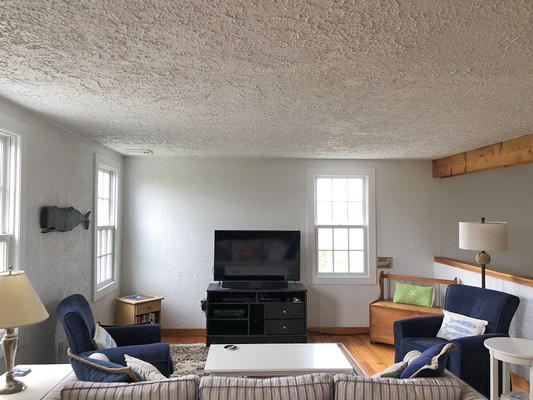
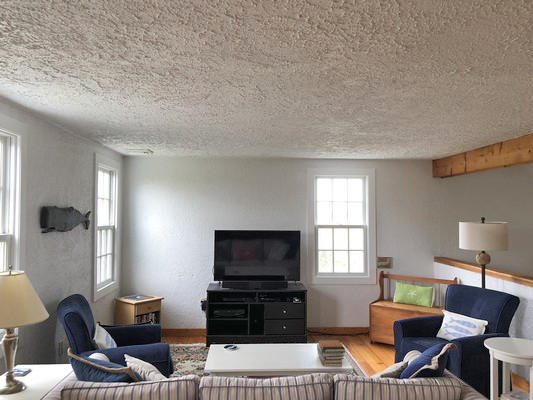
+ book stack [316,338,346,367]
